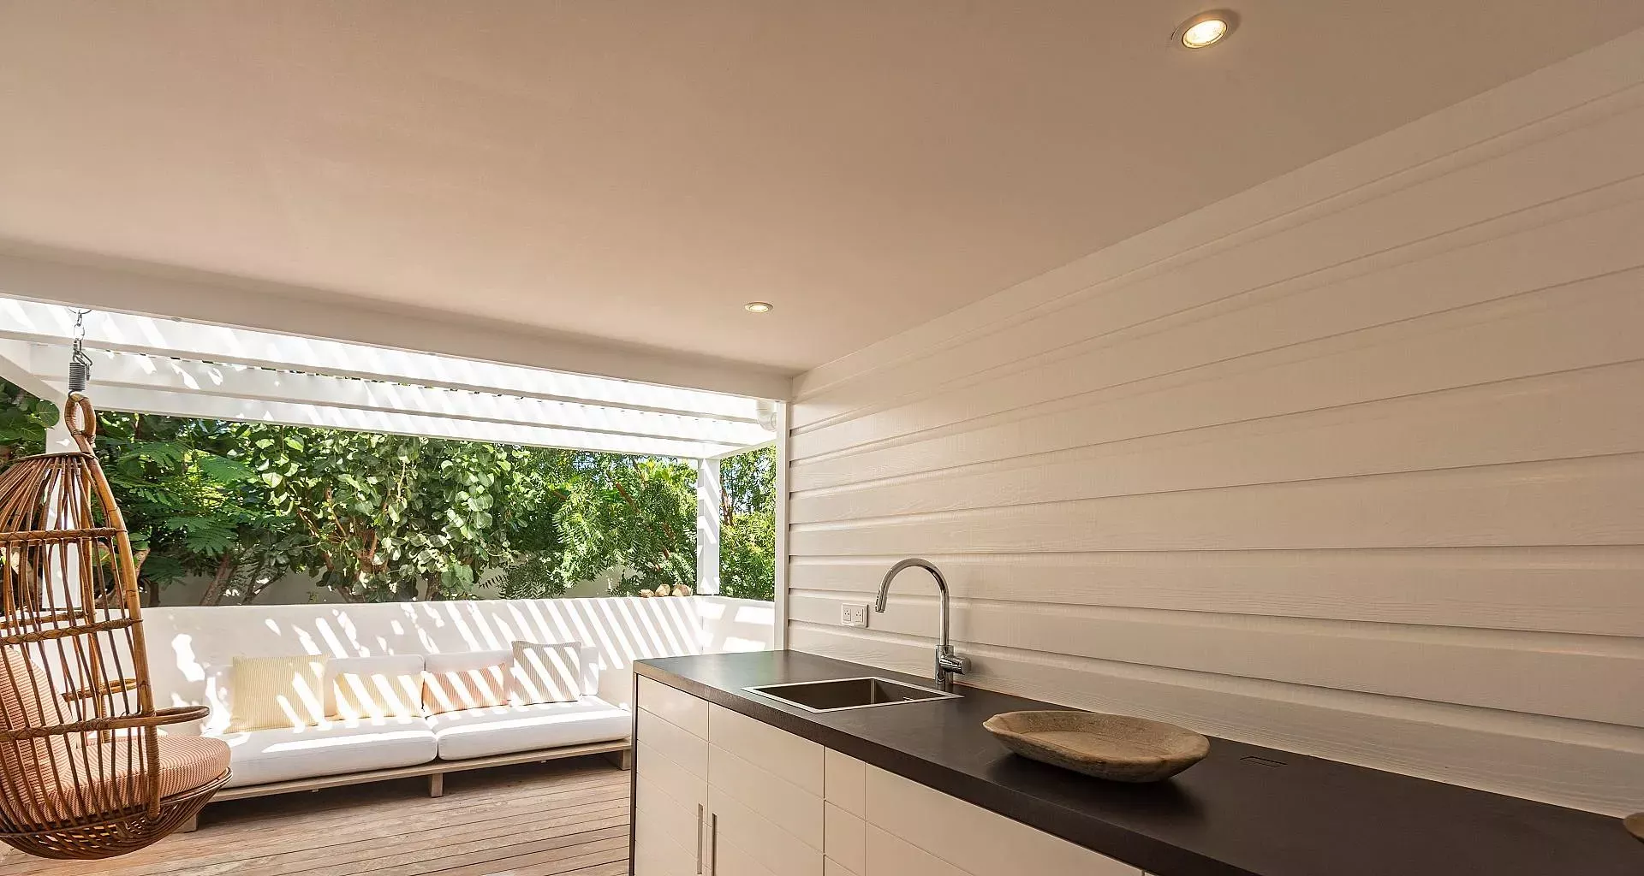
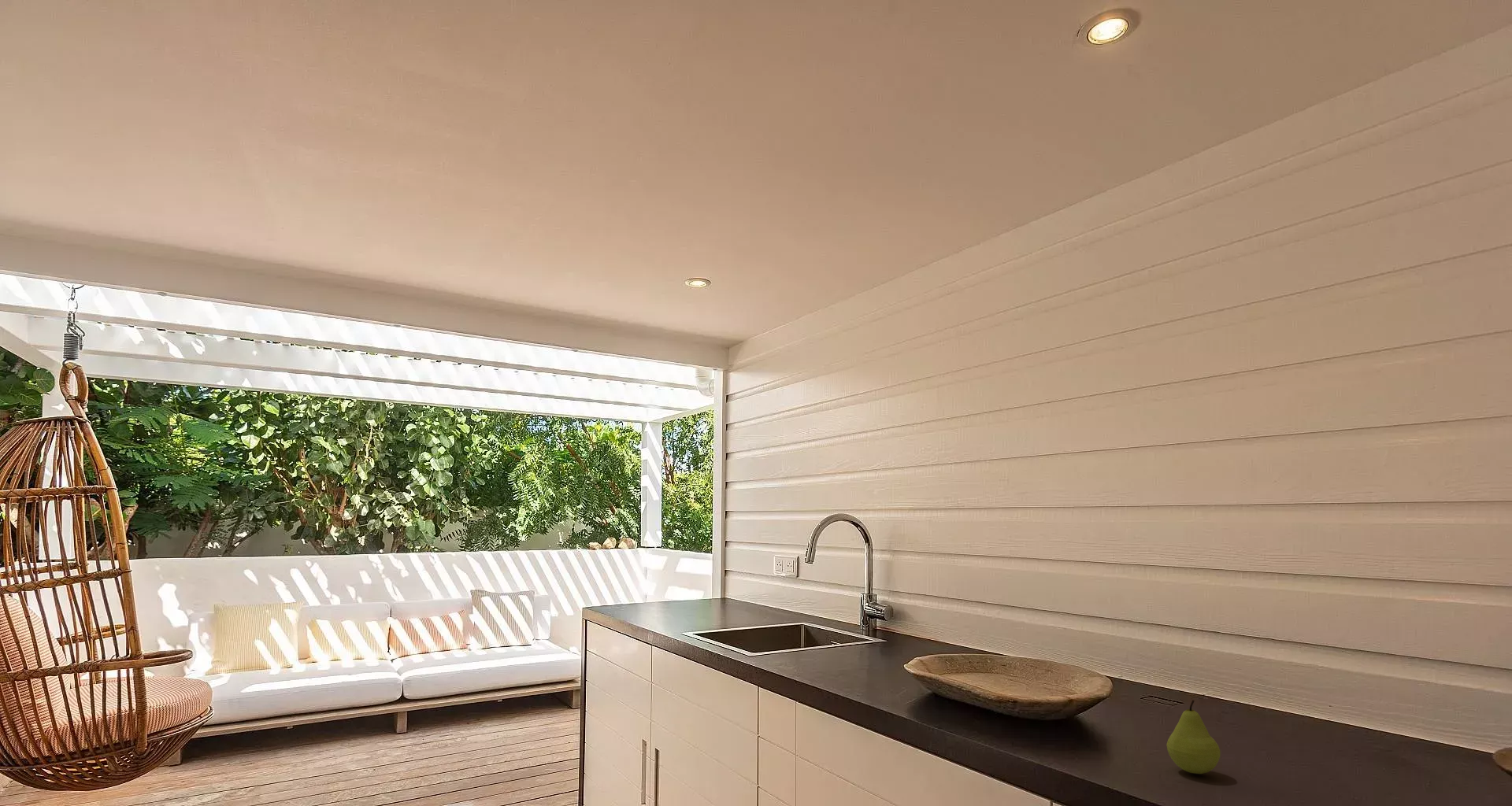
+ fruit [1166,699,1221,775]
